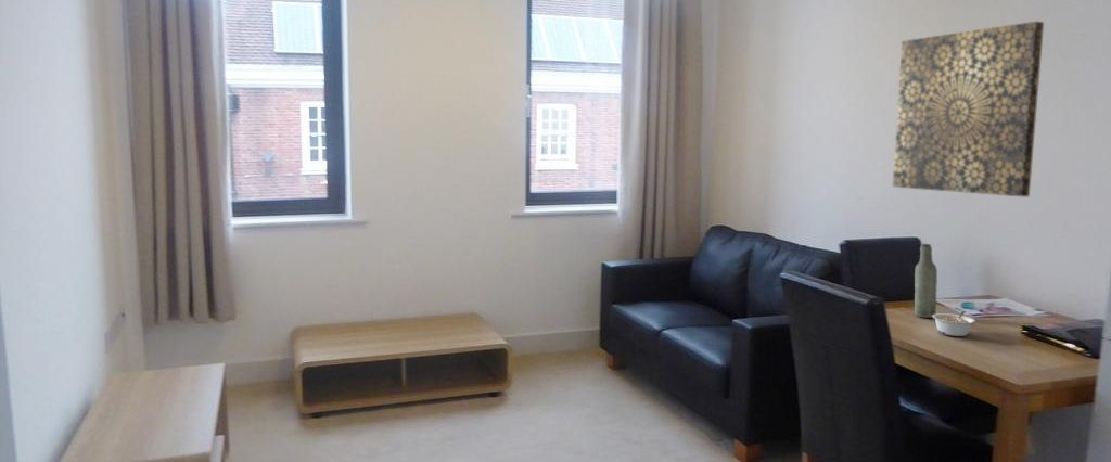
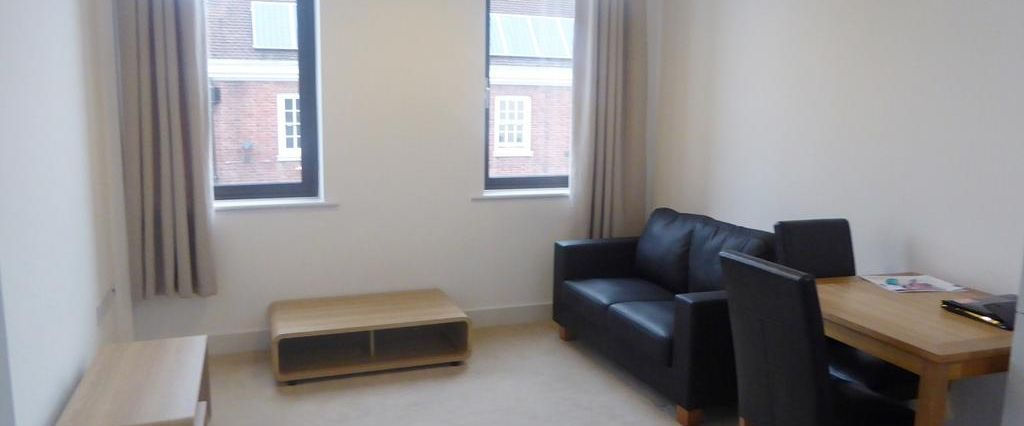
- wall art [892,21,1045,197]
- bottle [914,243,938,319]
- legume [932,310,976,337]
